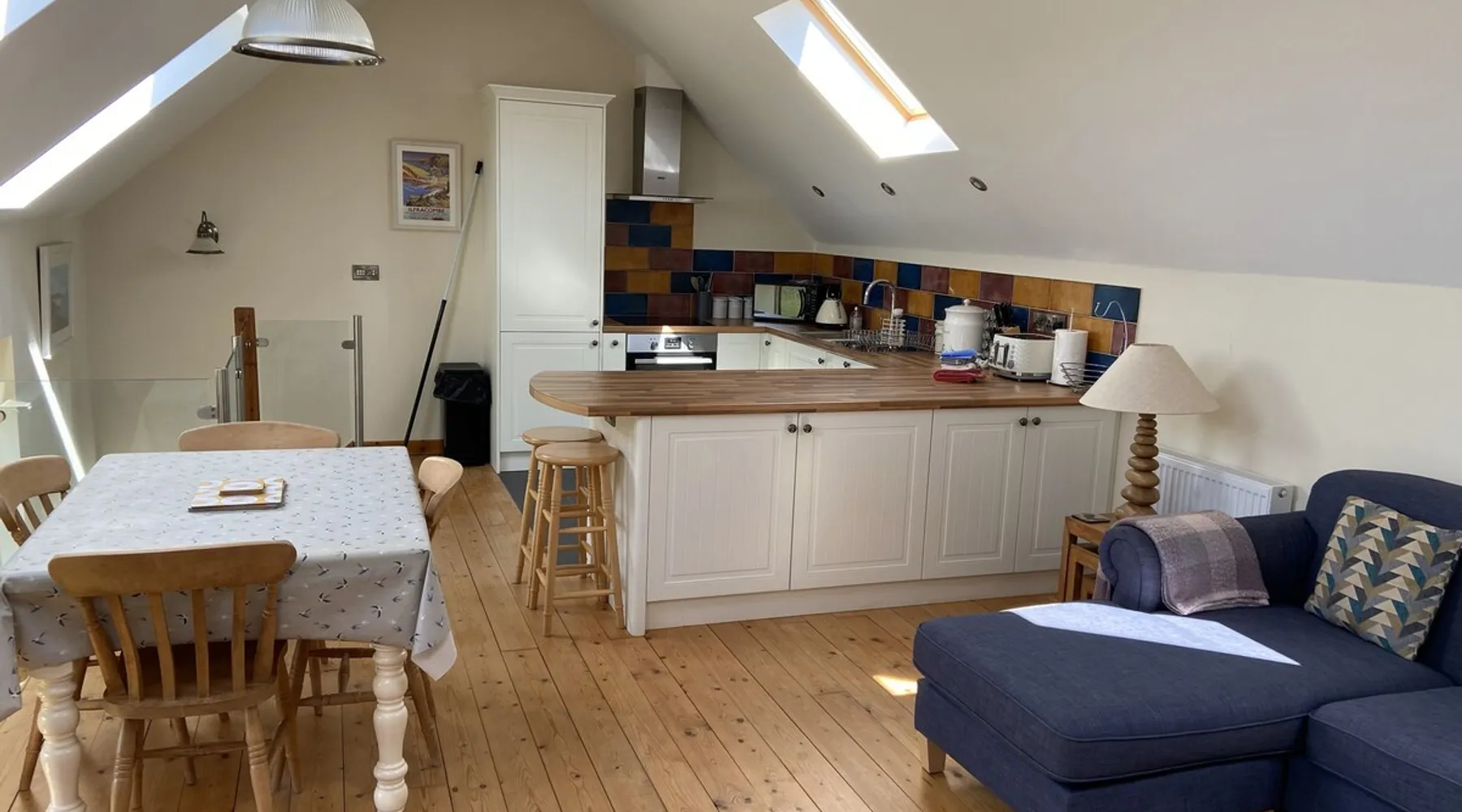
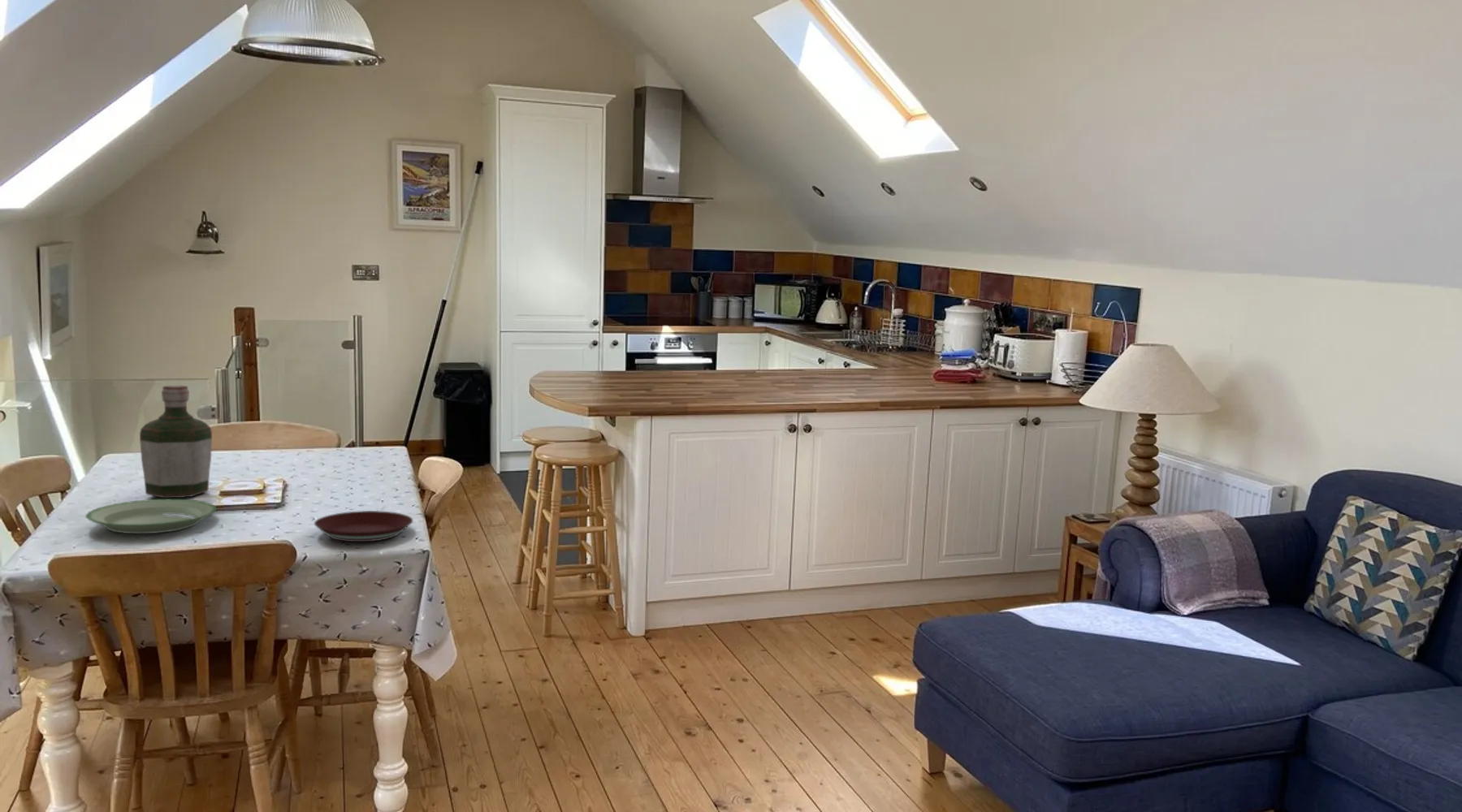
+ bottle [139,385,213,499]
+ plate [314,510,413,542]
+ plate [84,499,218,534]
